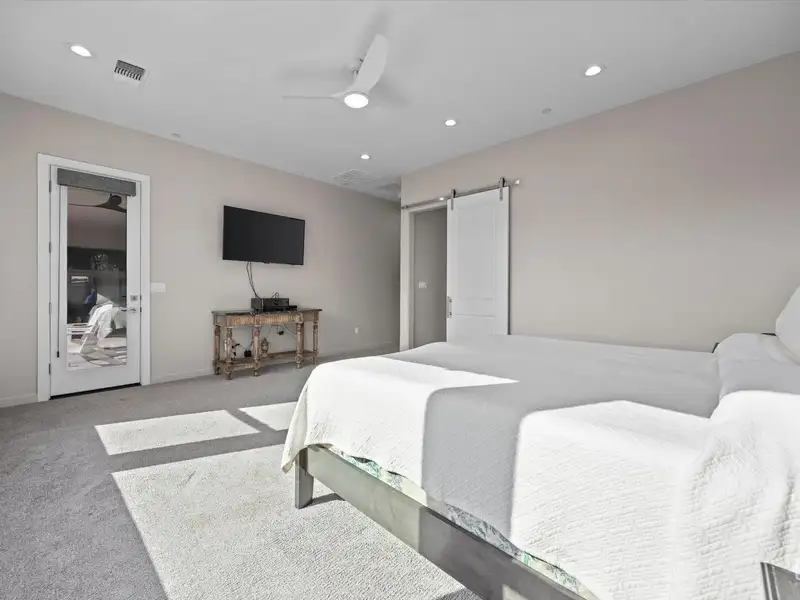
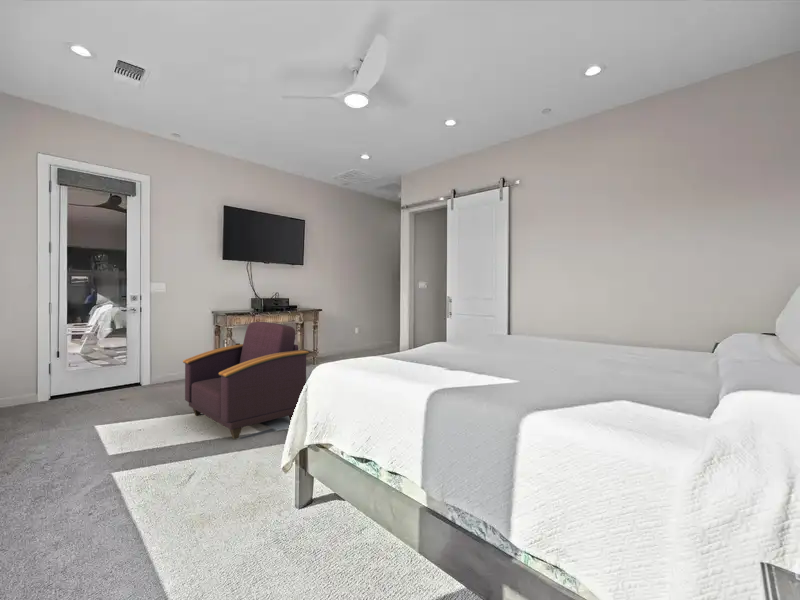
+ armchair [182,321,310,440]
